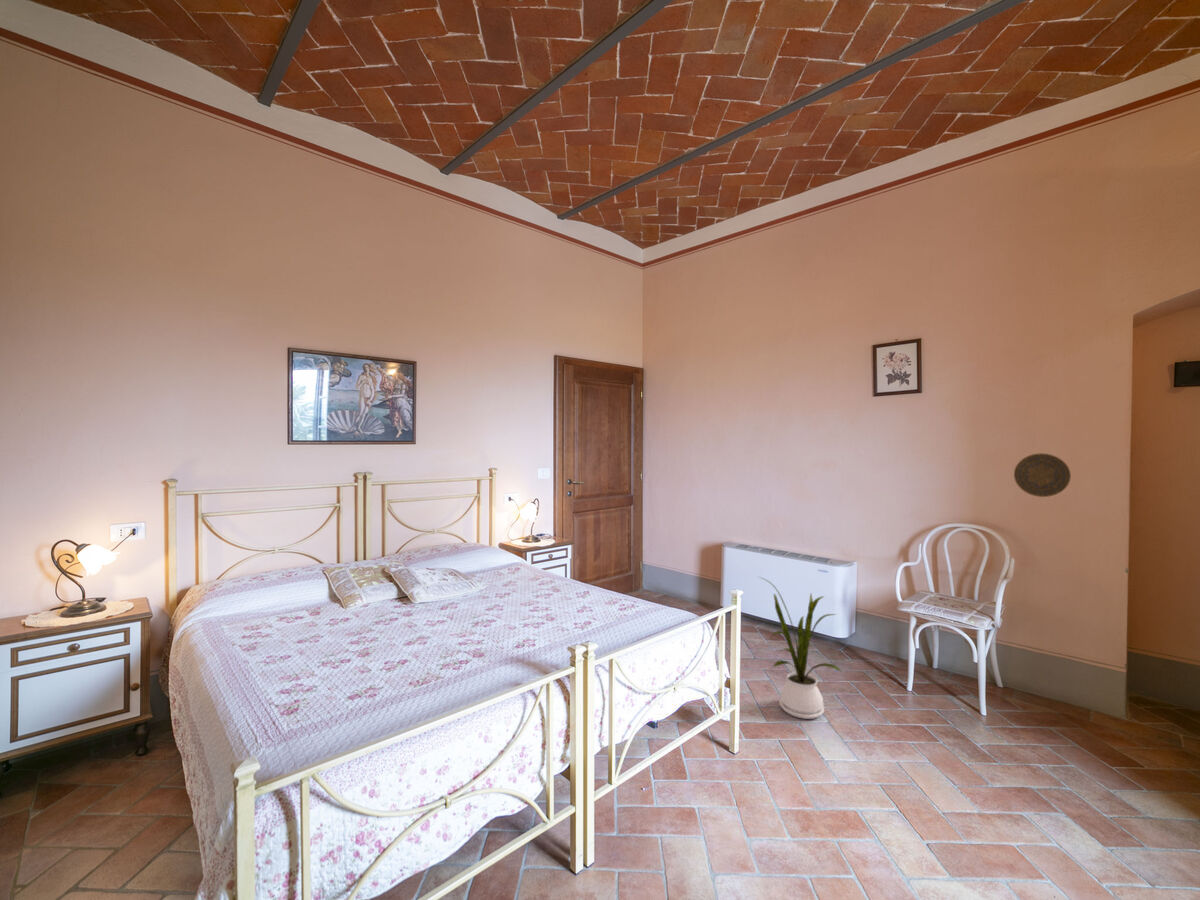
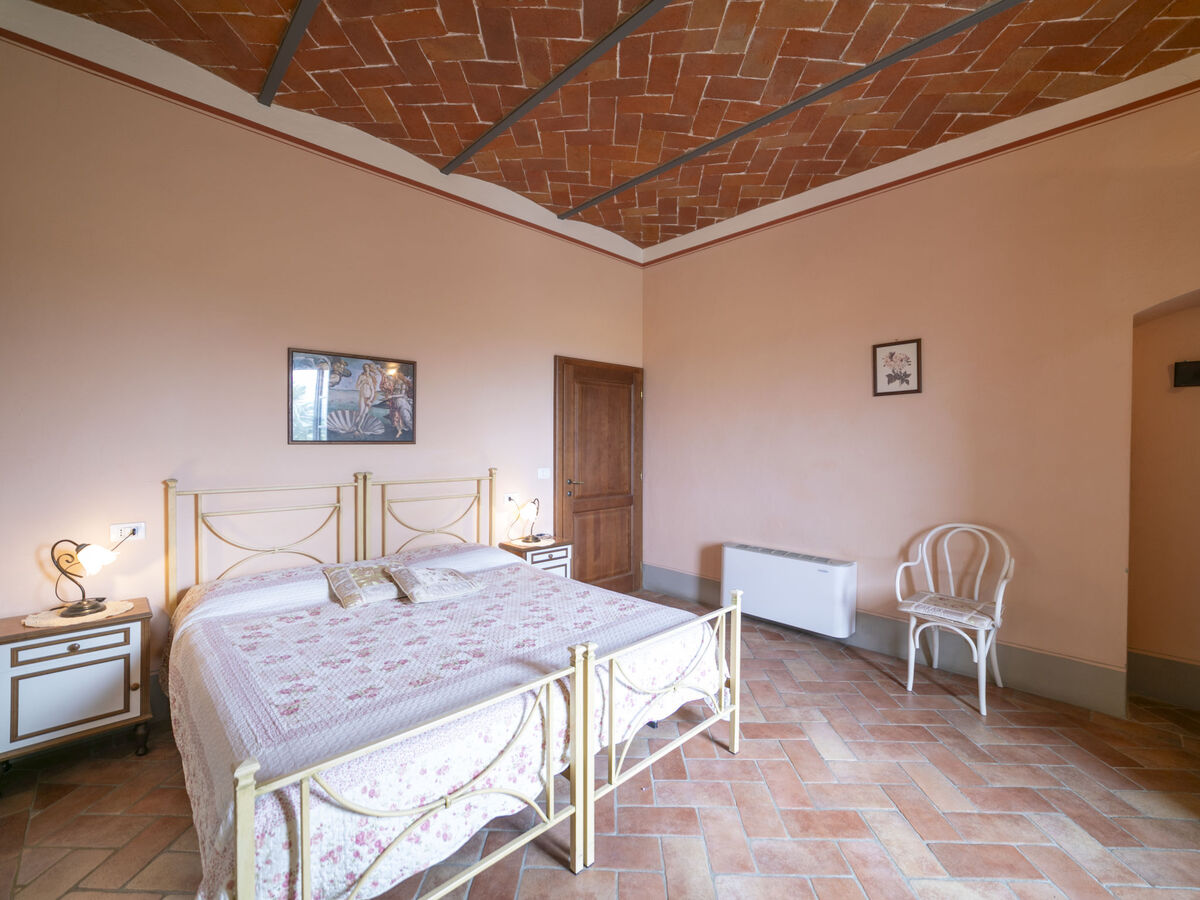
- decorative plate [1013,452,1072,498]
- house plant [758,576,844,720]
